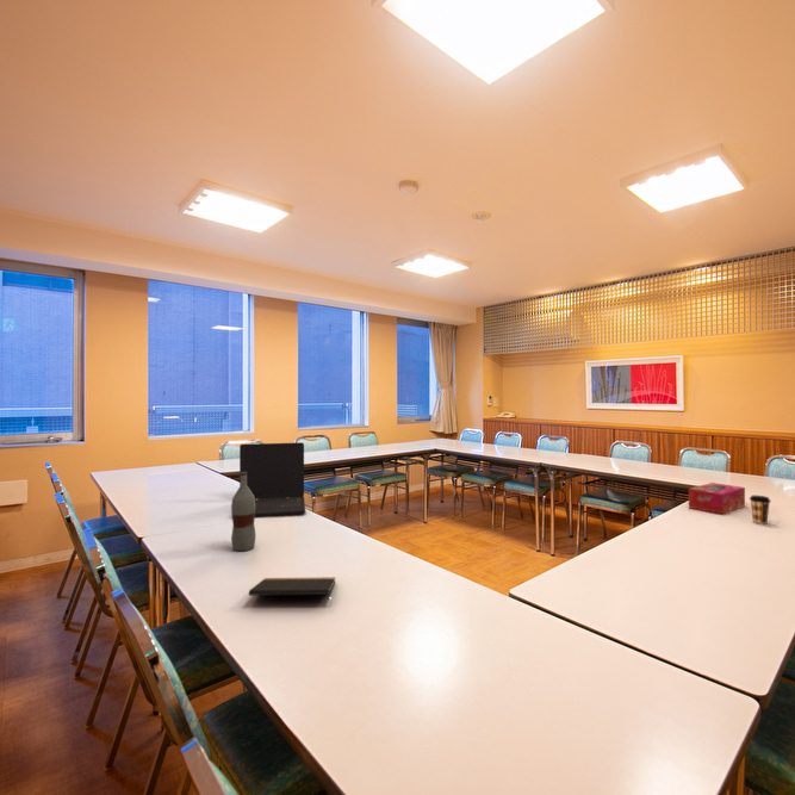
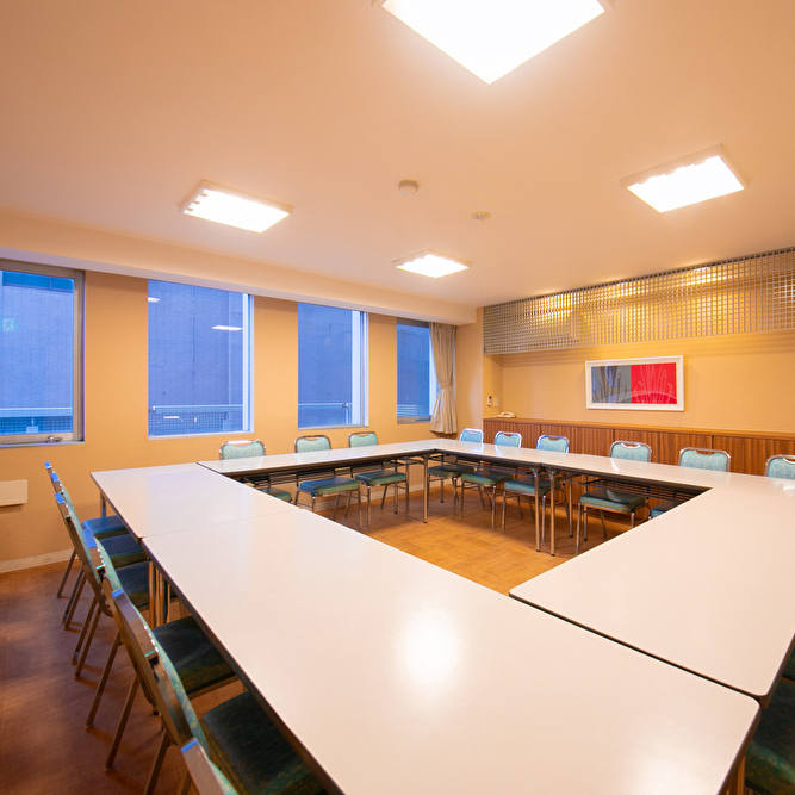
- coffee cup [749,495,771,526]
- bottle [230,472,257,552]
- tissue box [688,482,746,515]
- laptop [238,441,306,518]
- notepad [248,576,336,605]
